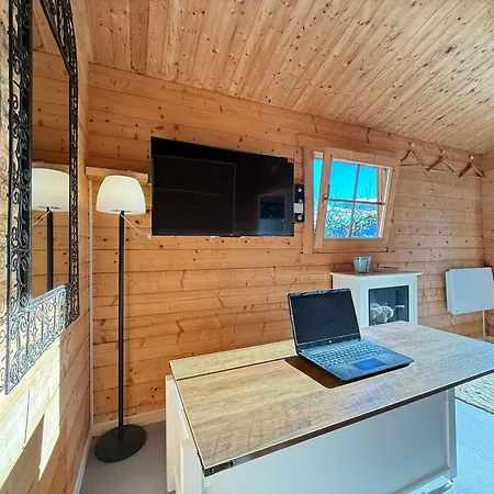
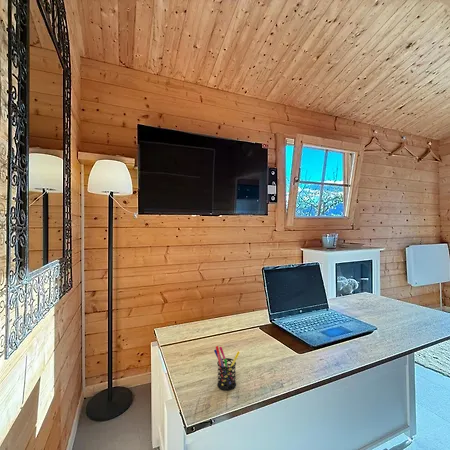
+ pen holder [213,345,241,391]
